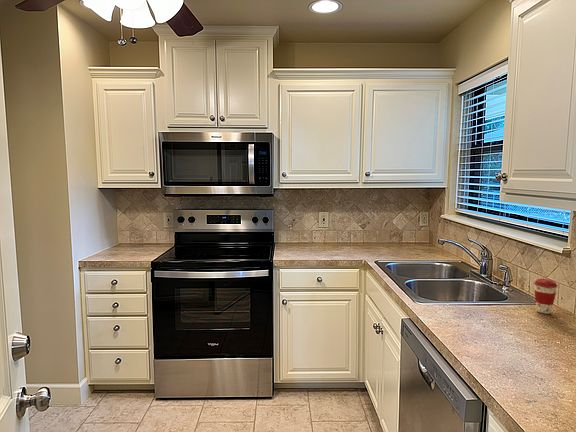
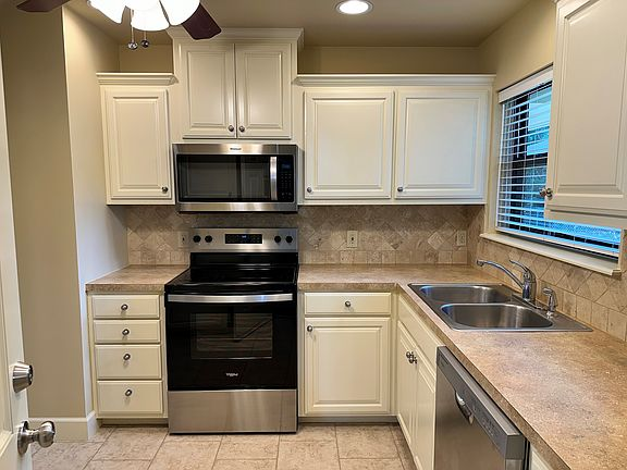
- coffee cup [533,278,558,315]
